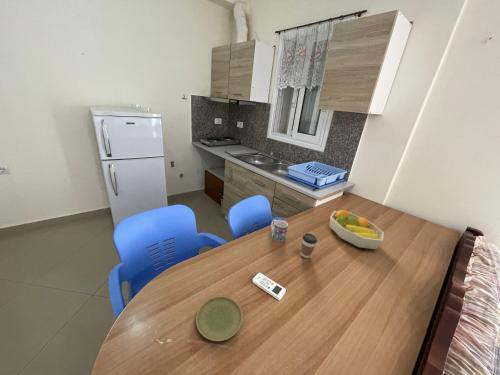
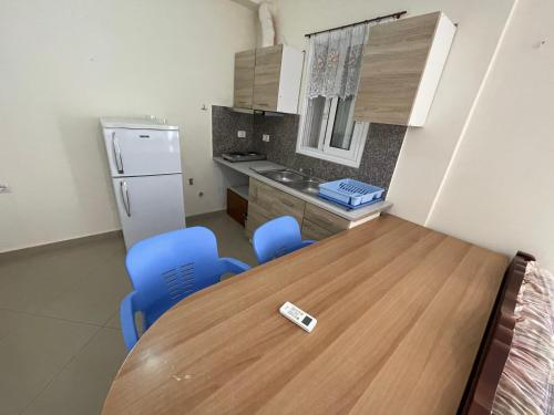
- coffee cup [300,232,318,259]
- plate [195,295,244,342]
- mug [270,219,289,242]
- fruit bowl [328,209,385,250]
